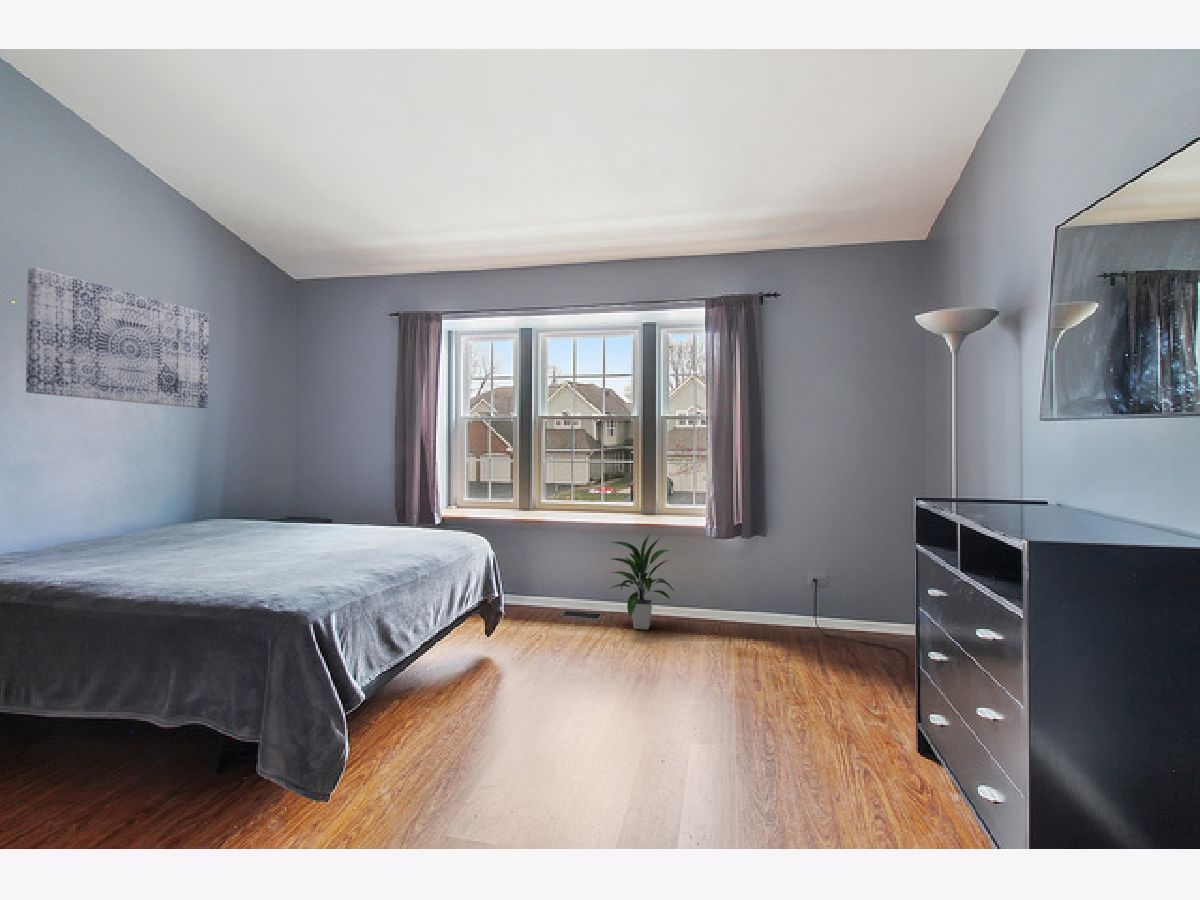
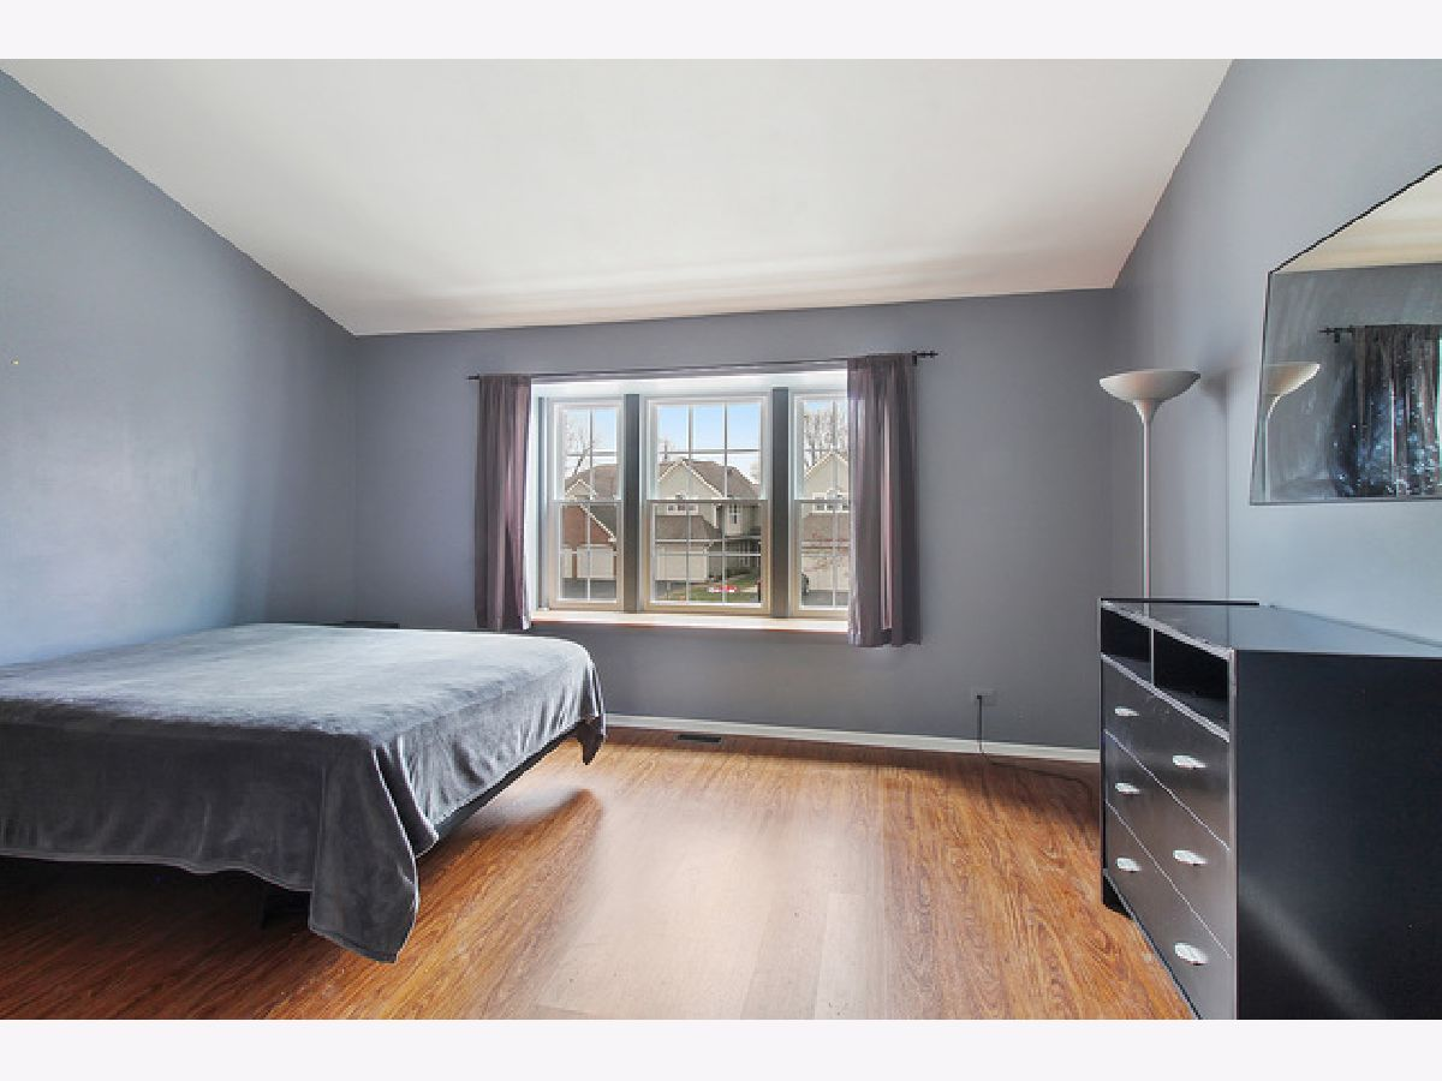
- wall art [25,267,210,409]
- indoor plant [608,533,676,631]
